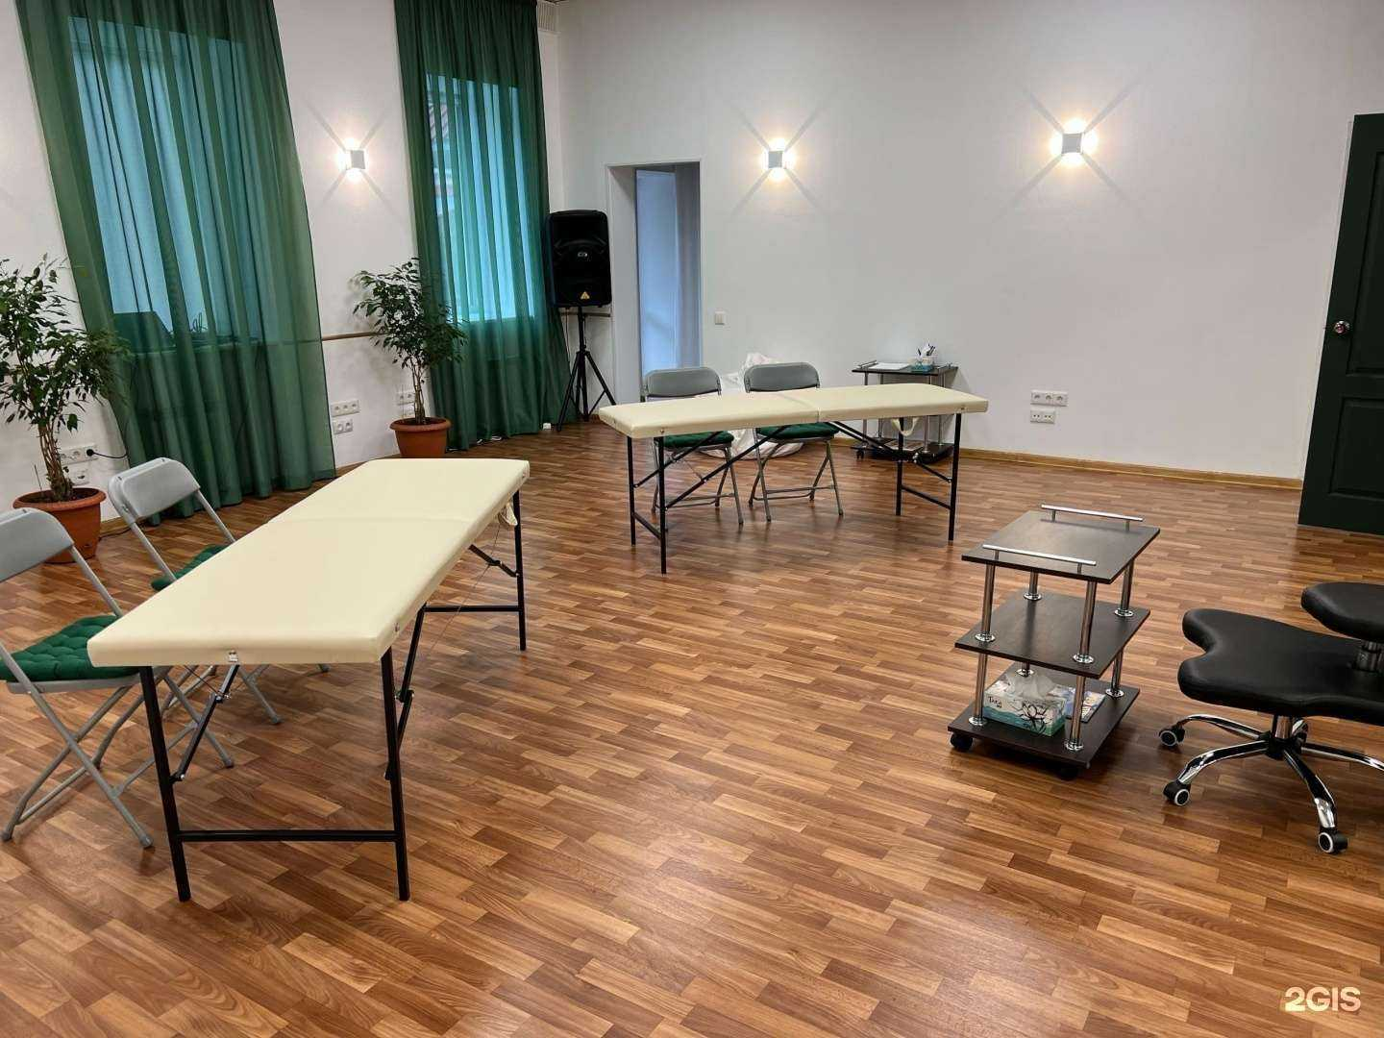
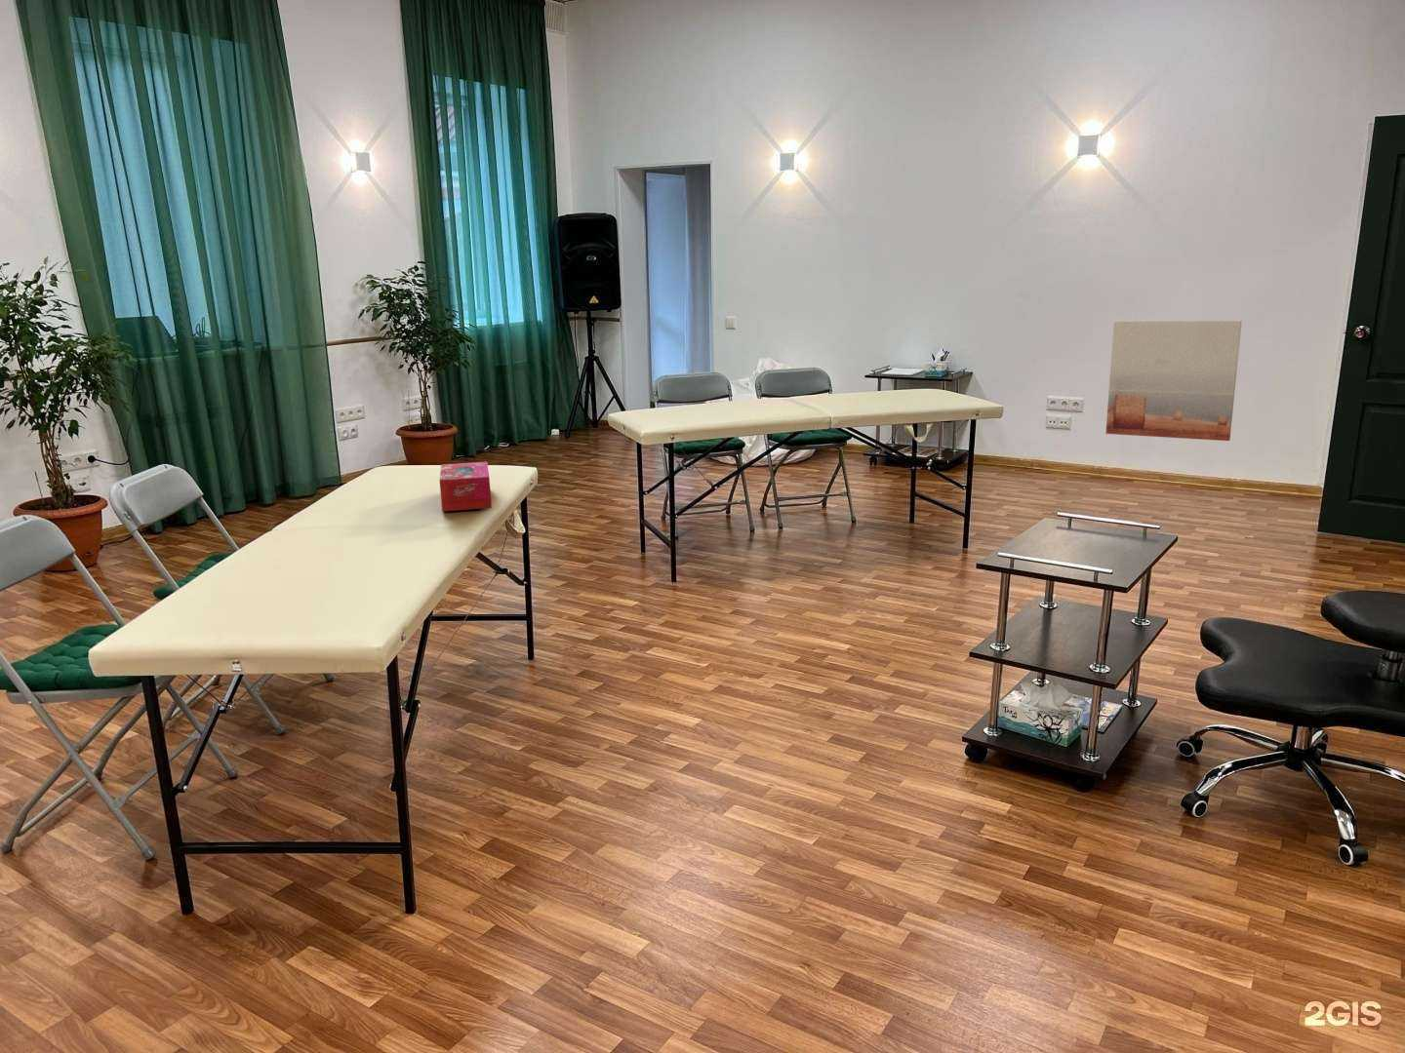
+ tissue box [438,461,492,512]
+ wall art [1104,320,1243,441]
